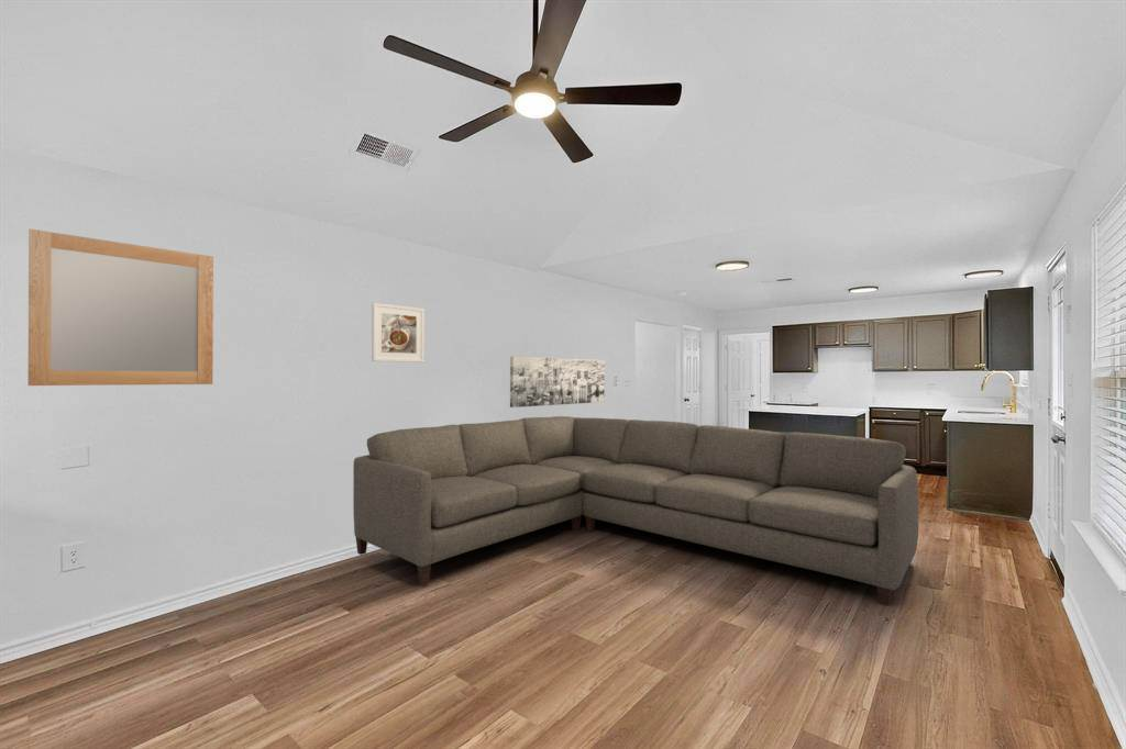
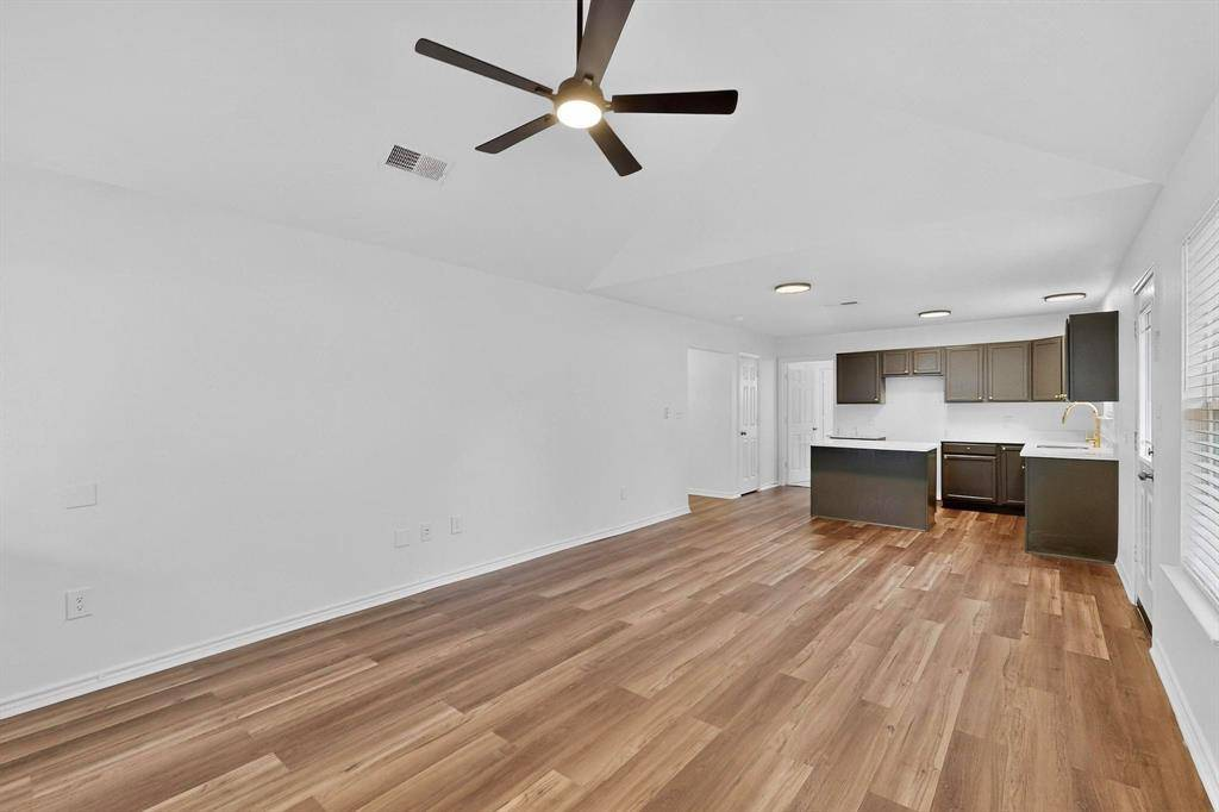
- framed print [371,302,426,364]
- home mirror [27,227,214,387]
- sofa [352,415,919,606]
- wall art [509,356,606,409]
